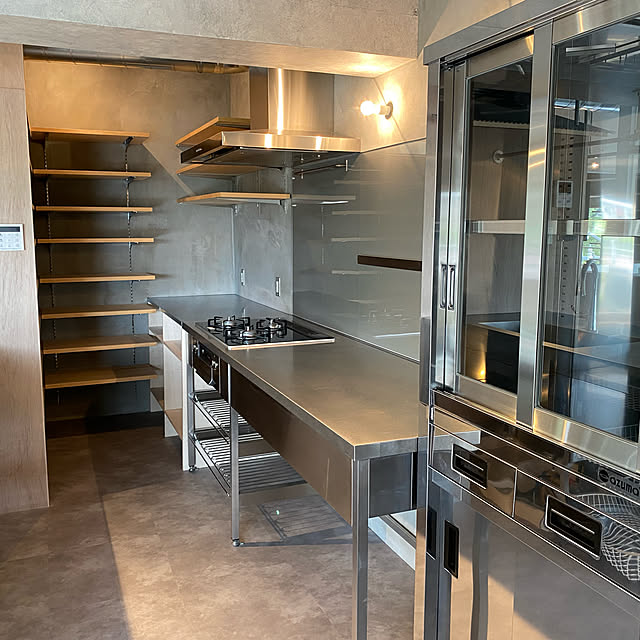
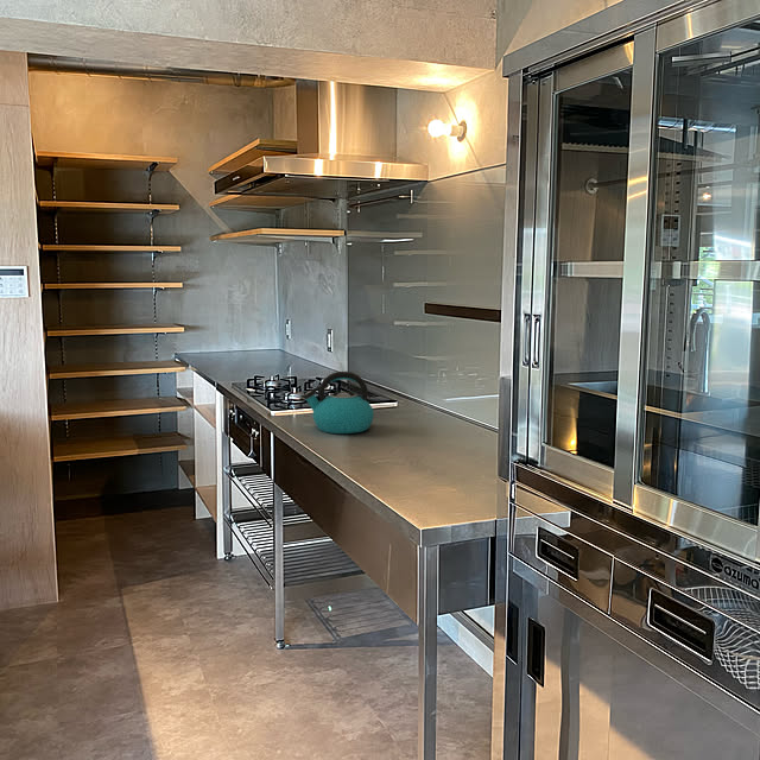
+ kettle [303,370,375,435]
